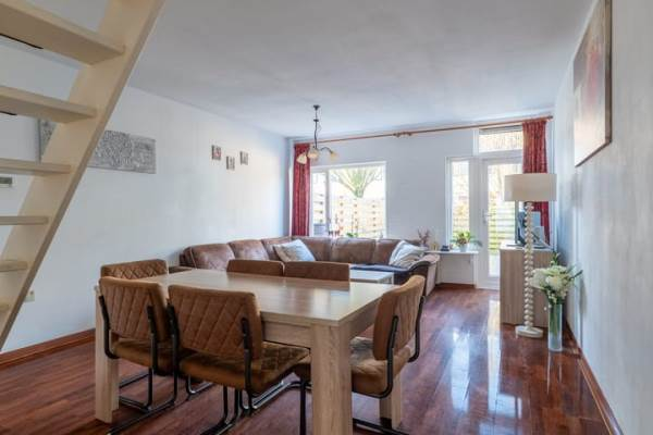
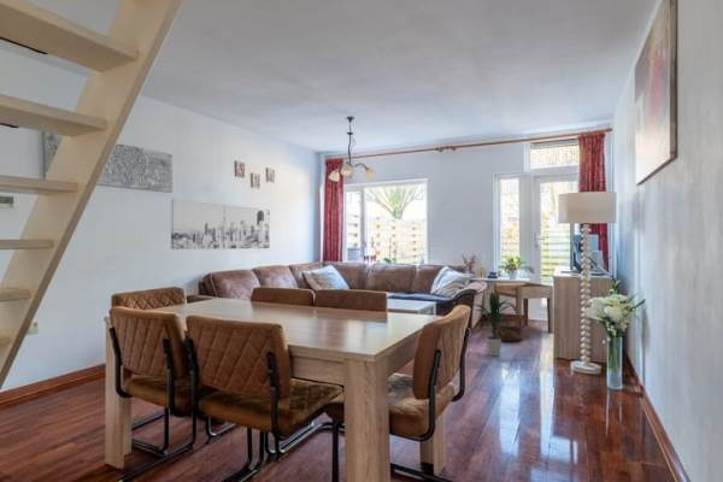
+ side table [493,281,554,335]
+ wall art [170,198,271,251]
+ indoor plant [470,290,522,357]
+ basket [492,301,523,342]
